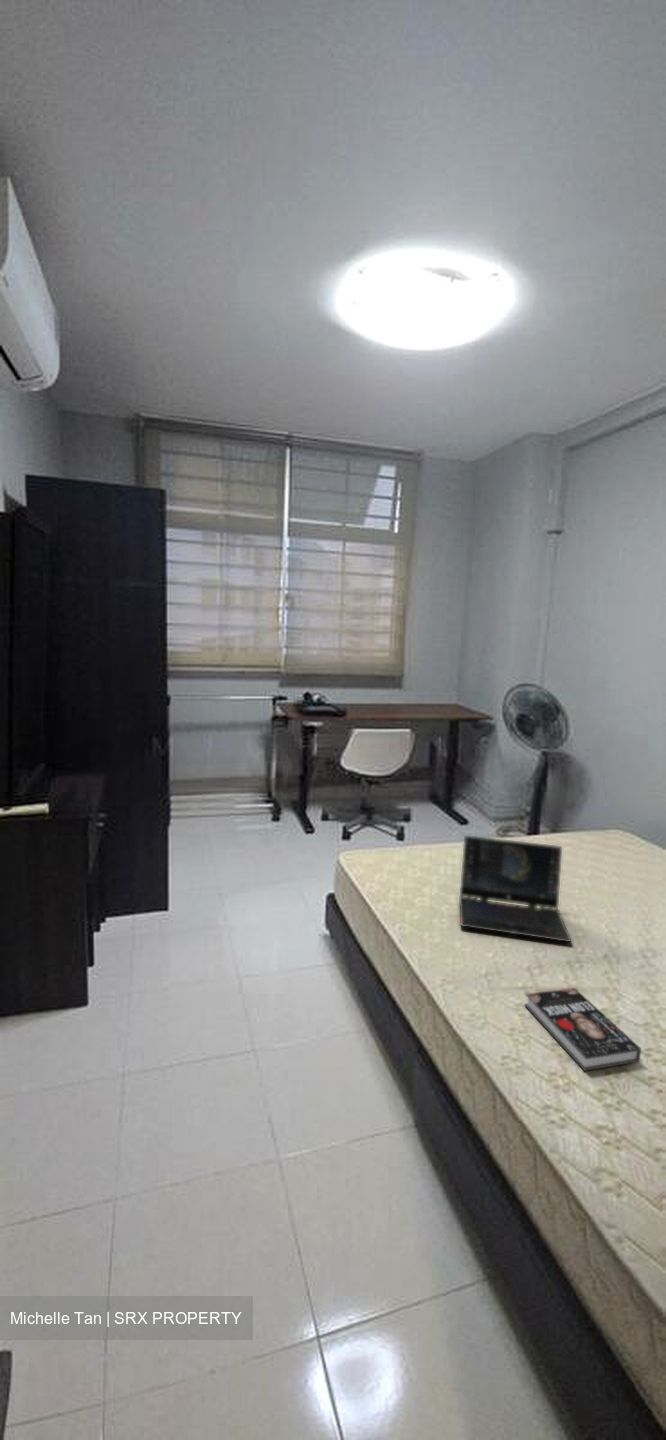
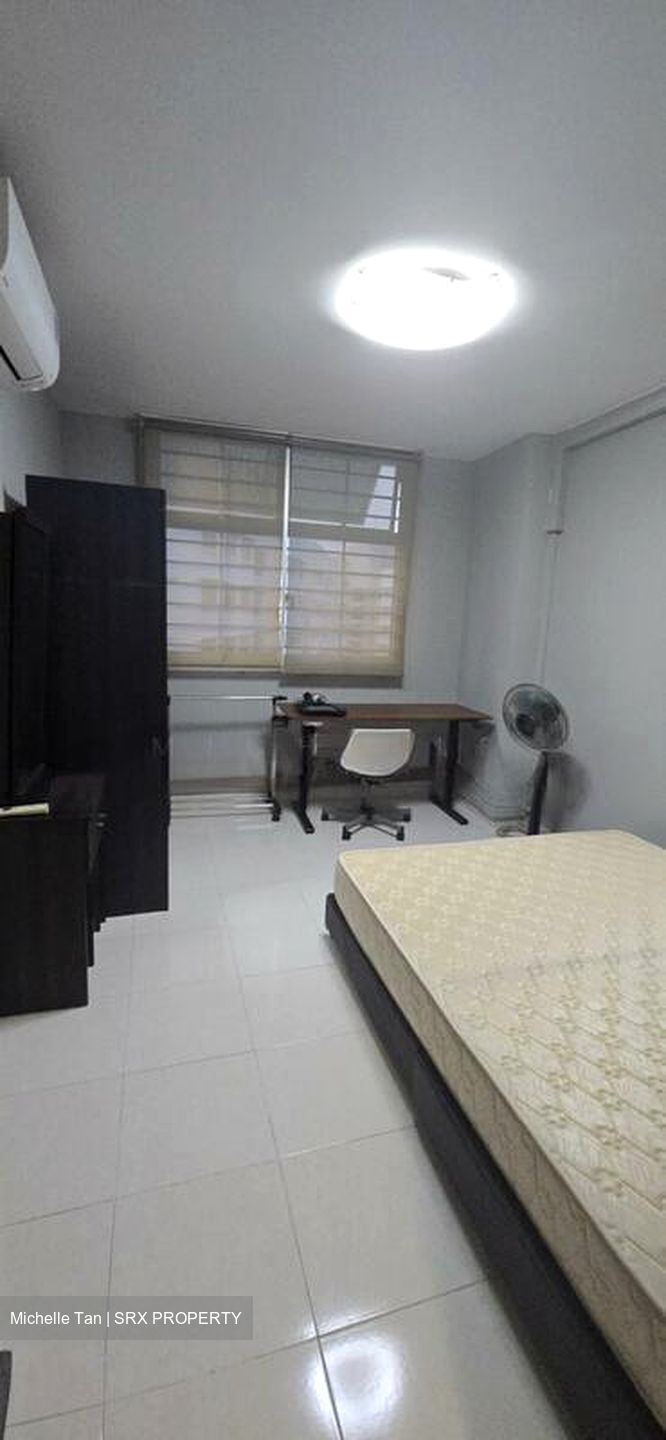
- book [524,987,642,1072]
- laptop computer [458,834,573,943]
